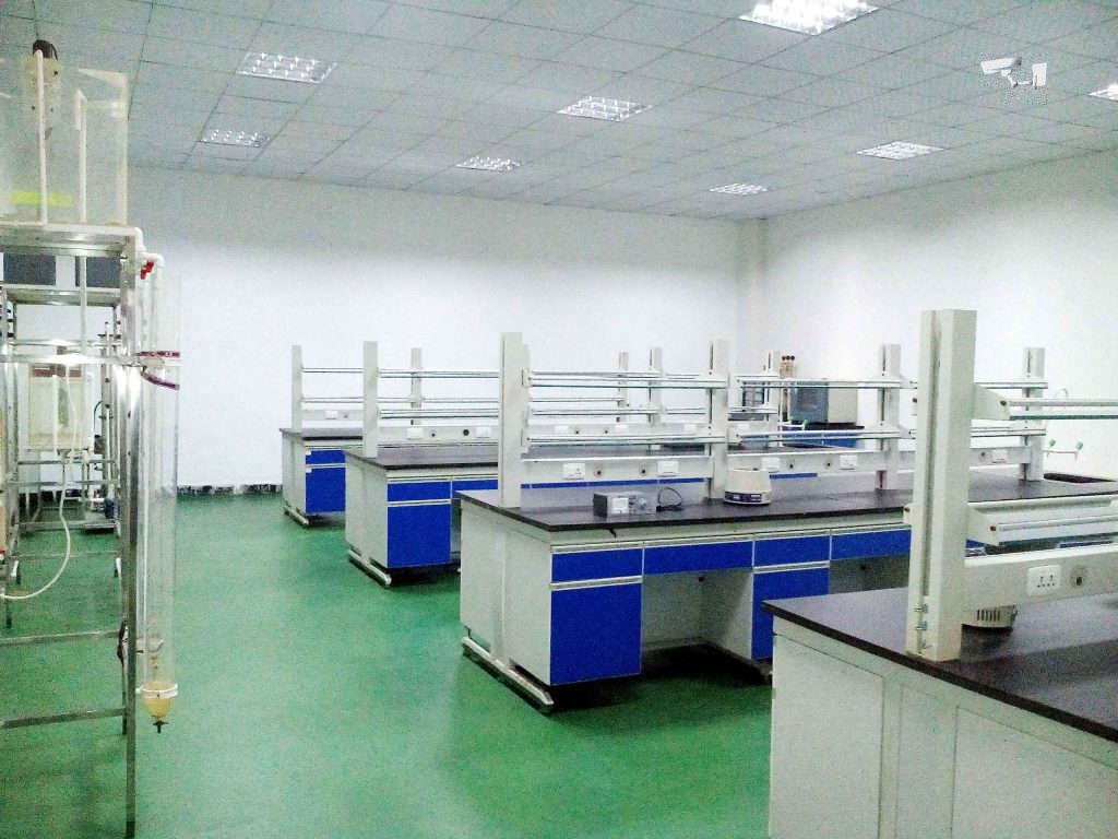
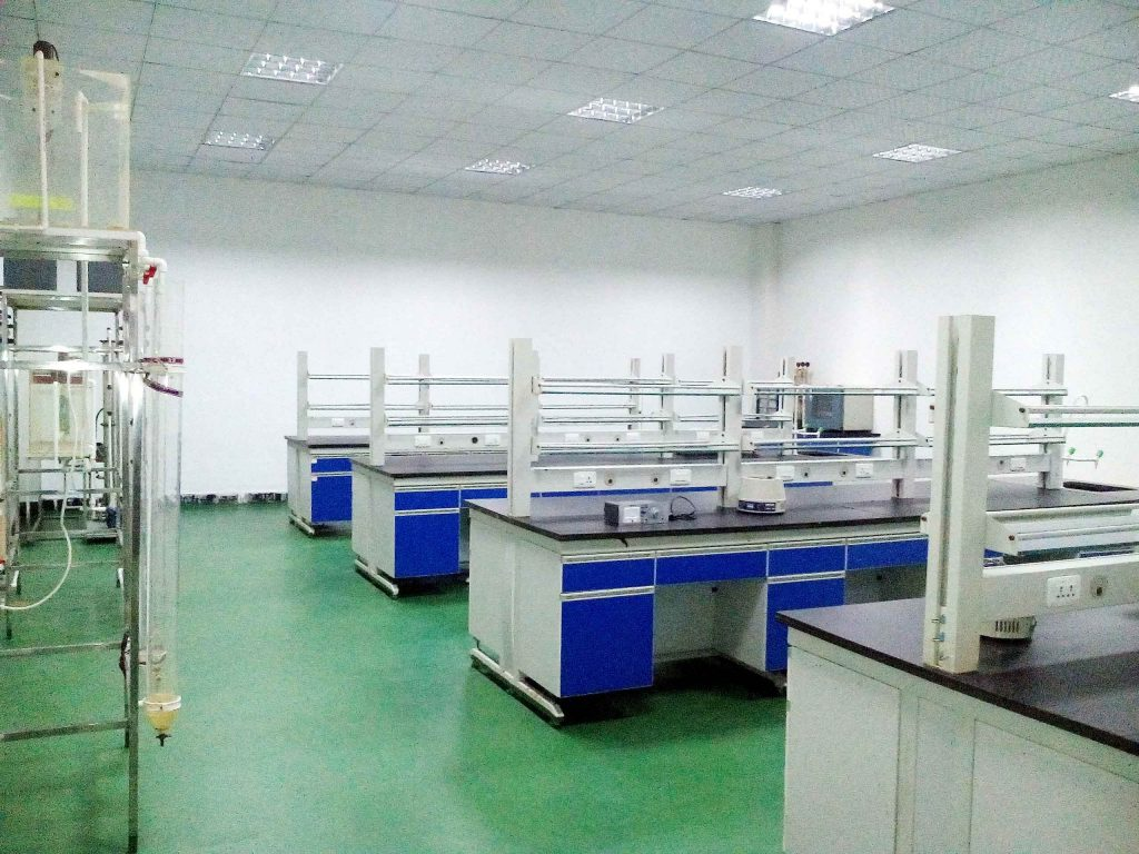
- security camera [979,56,1047,91]
